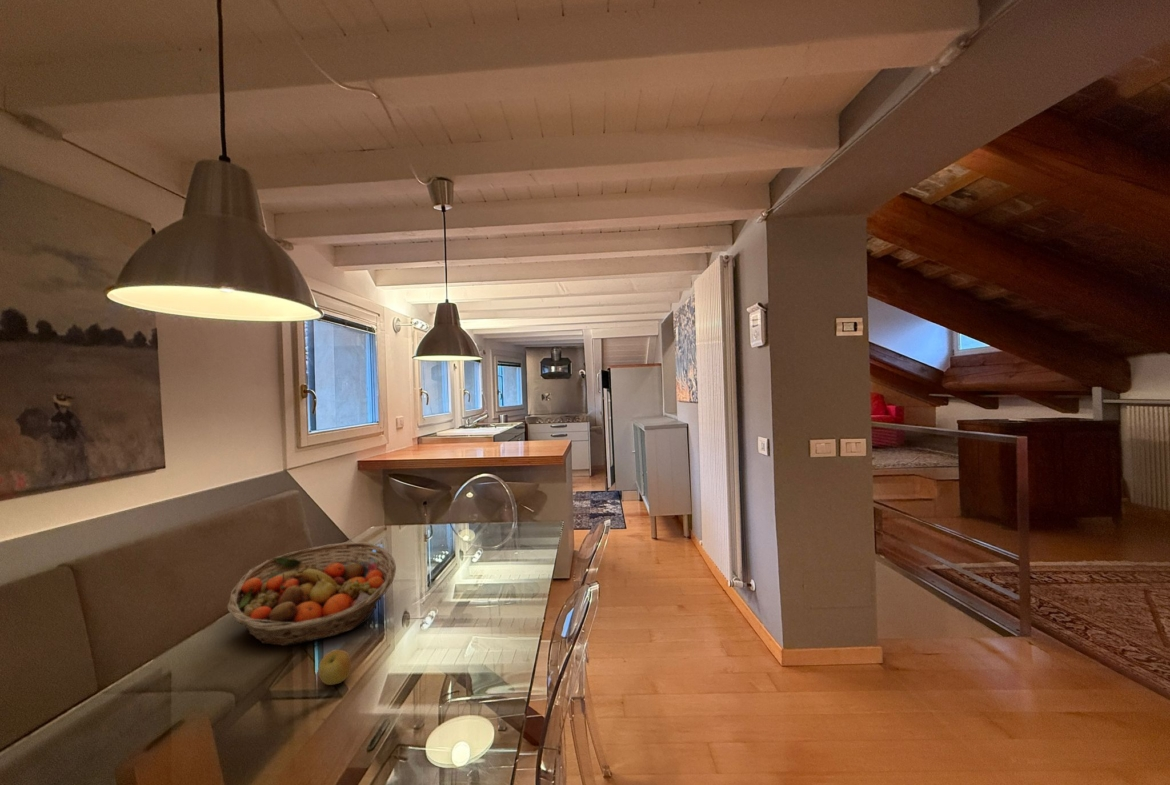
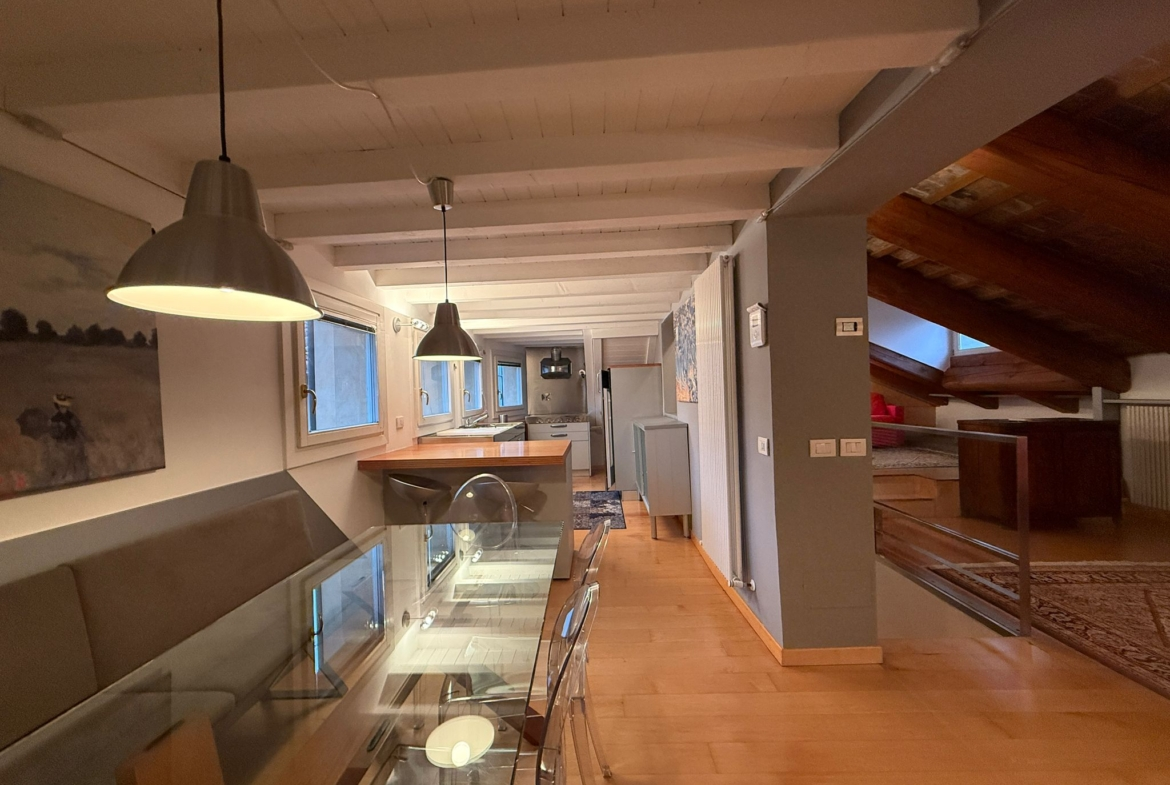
- fruit basket [226,541,397,647]
- apple [318,649,352,686]
